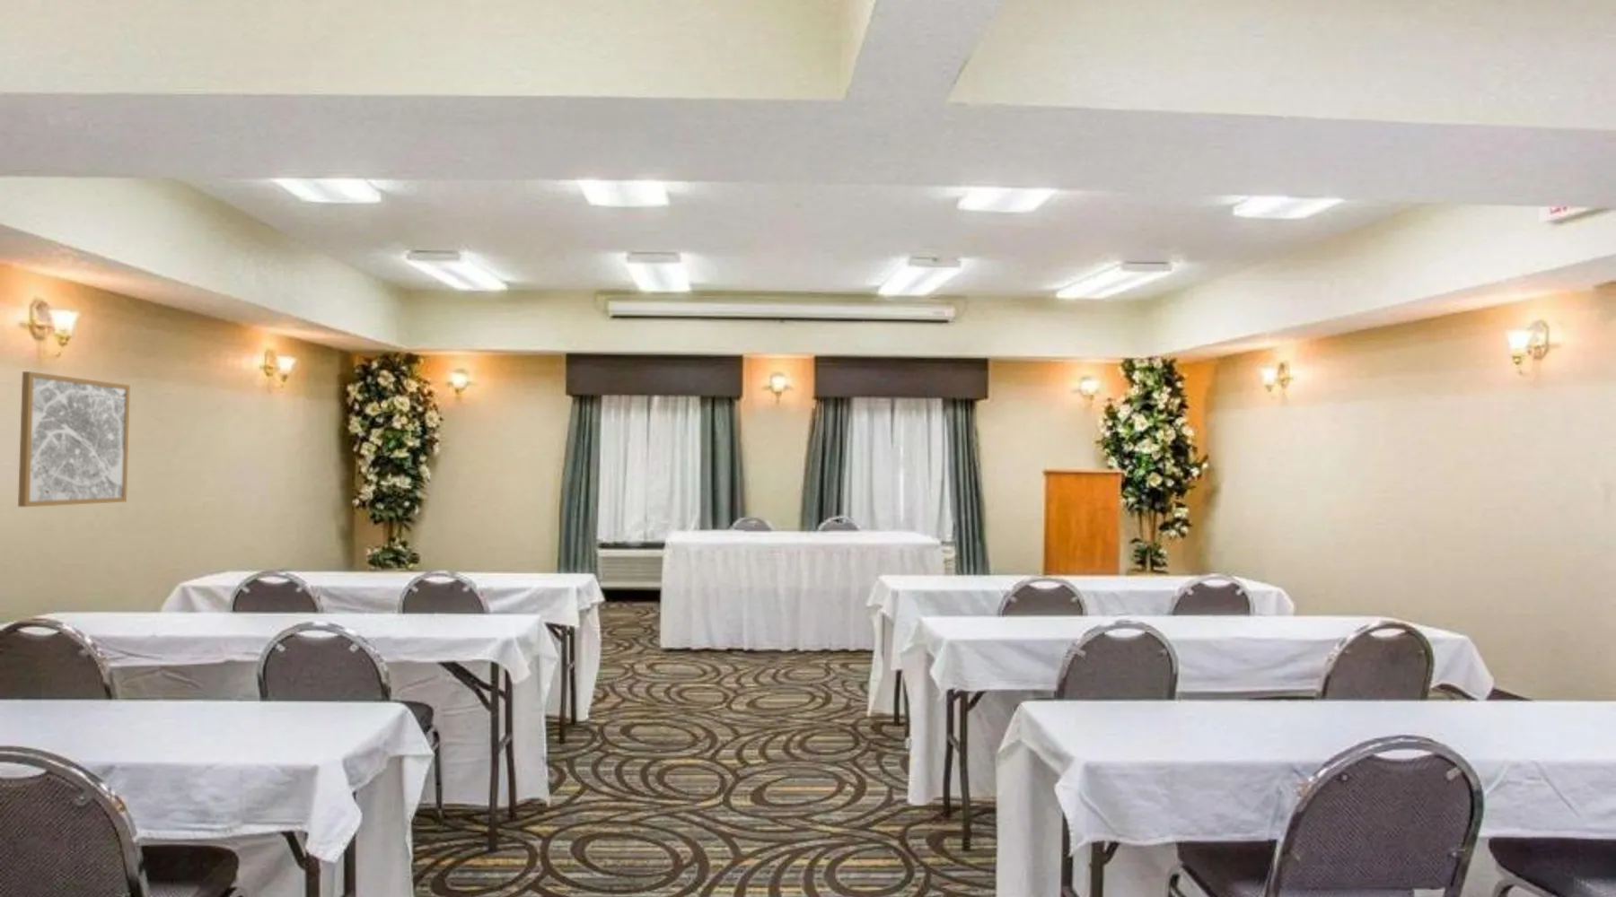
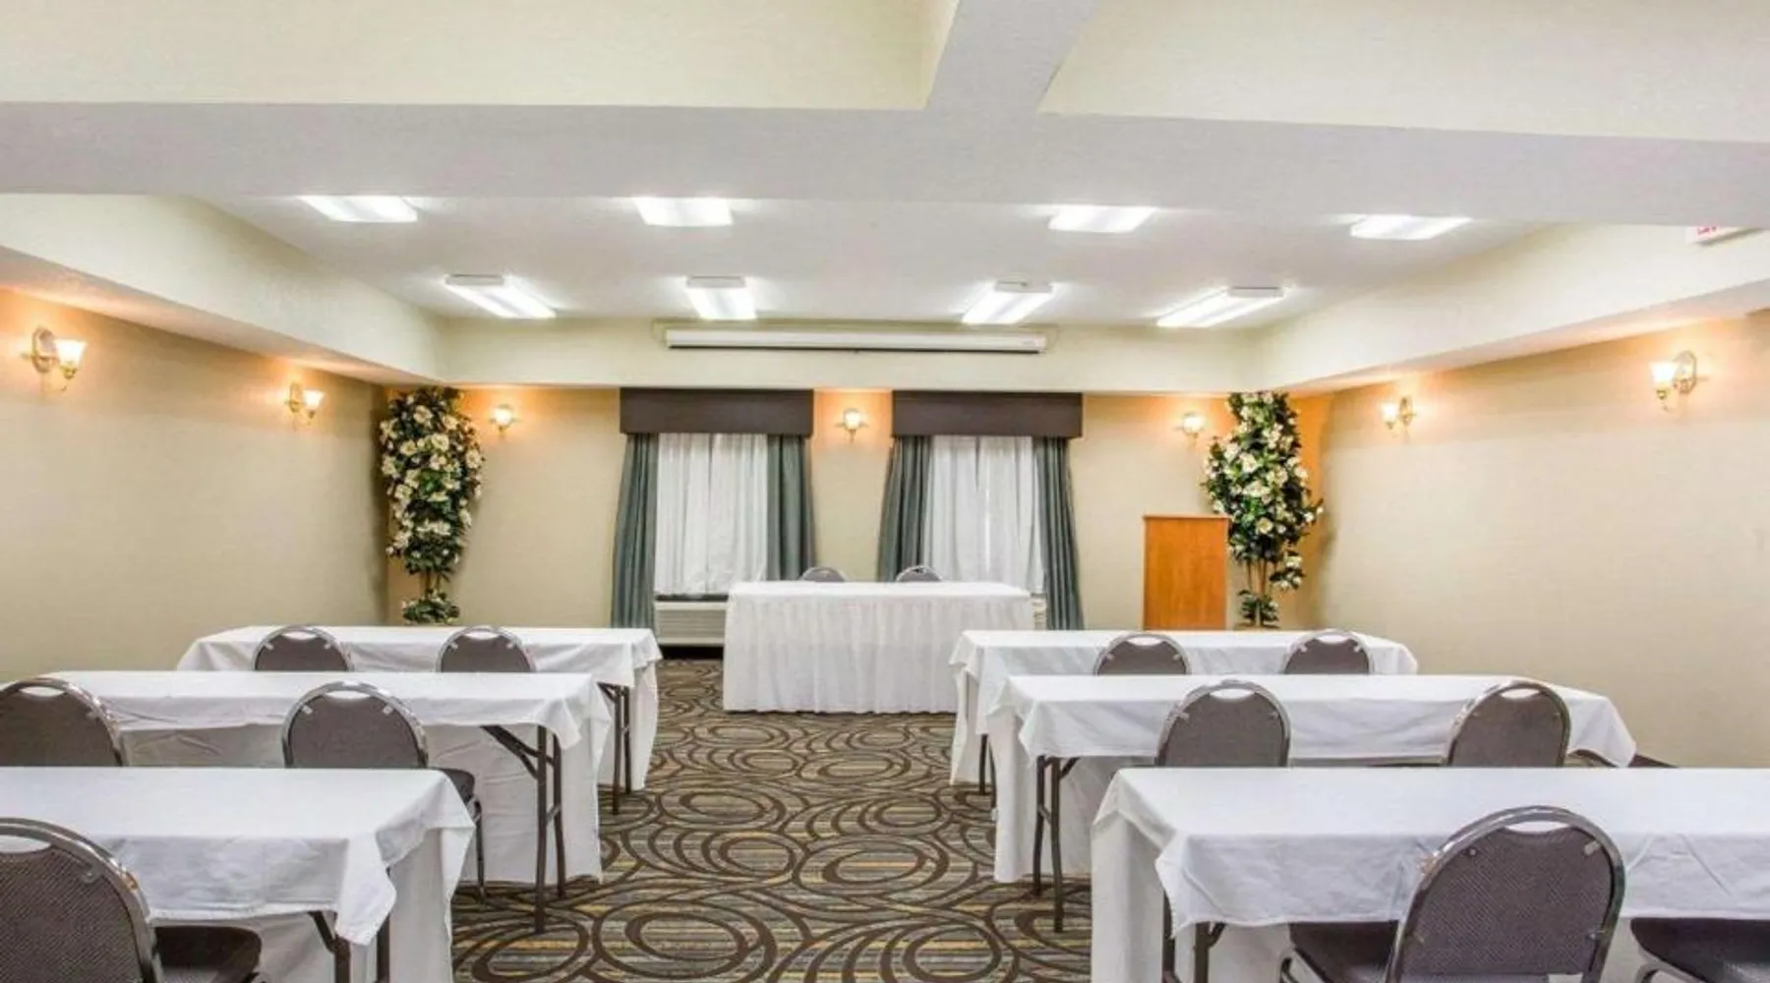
- wall art [17,370,132,508]
